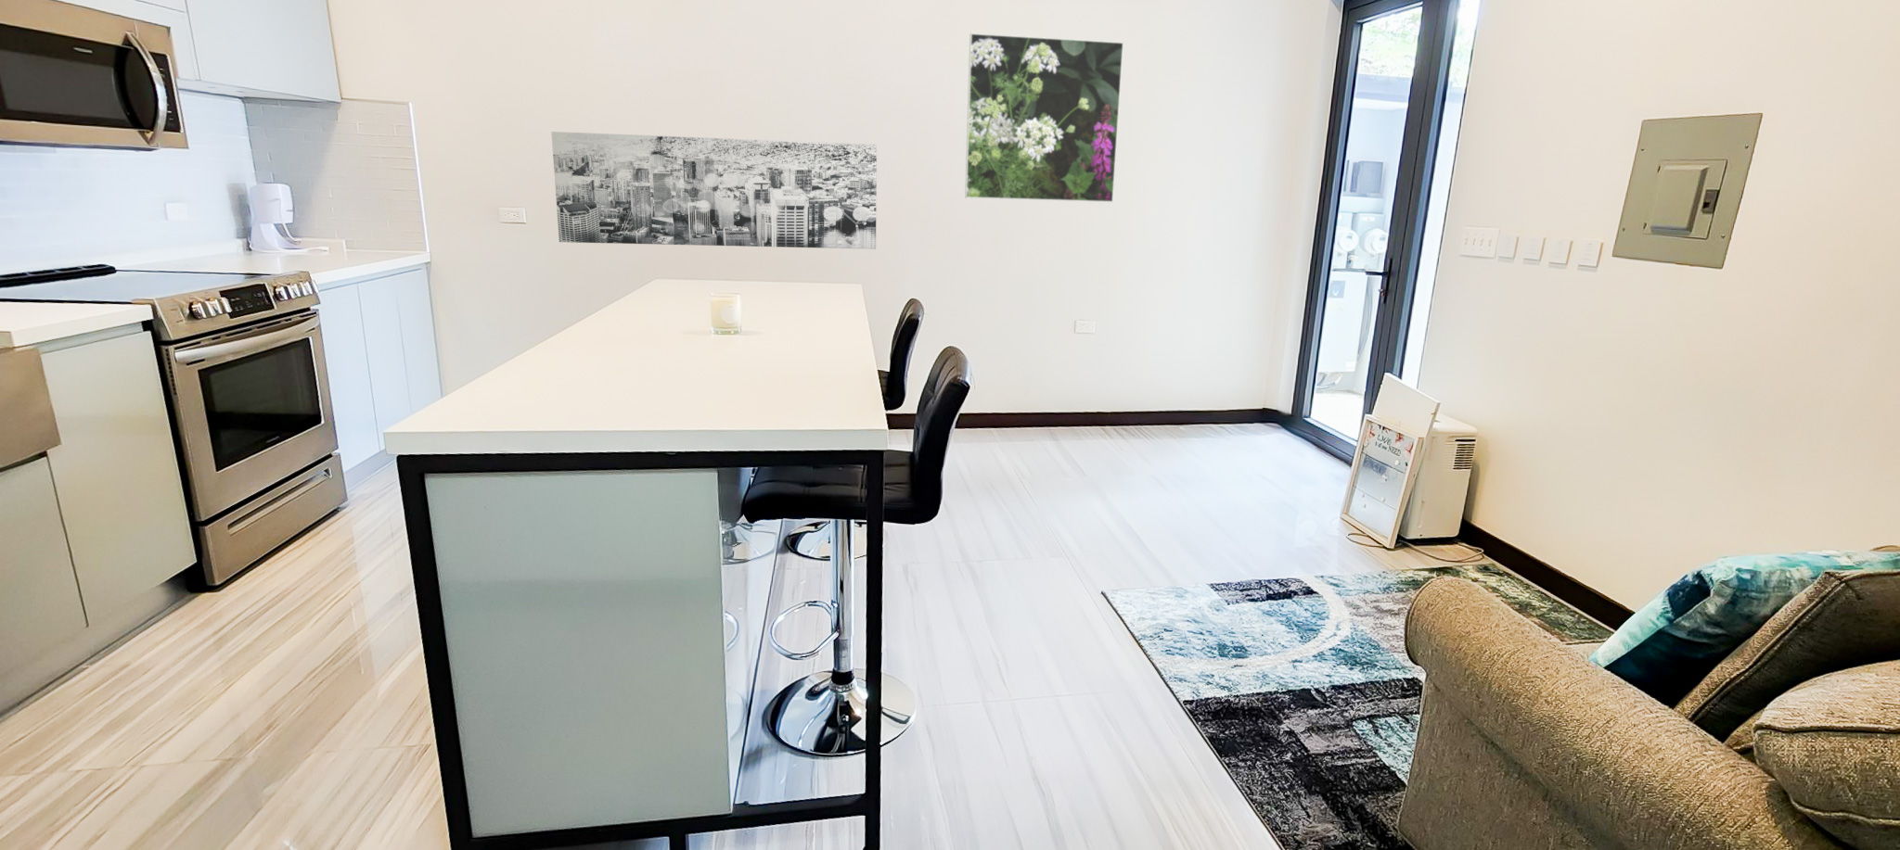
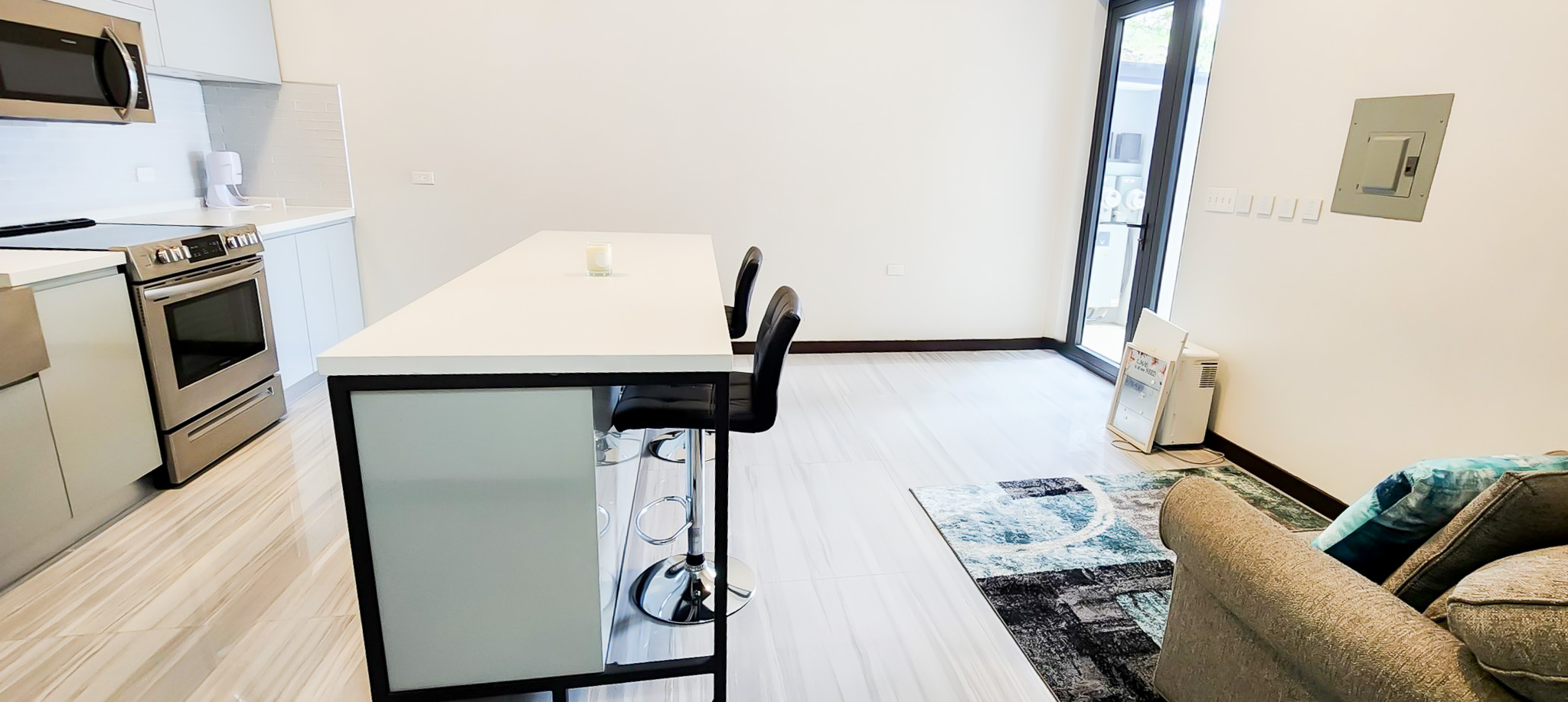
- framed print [963,33,1124,203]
- wall art [550,131,877,251]
